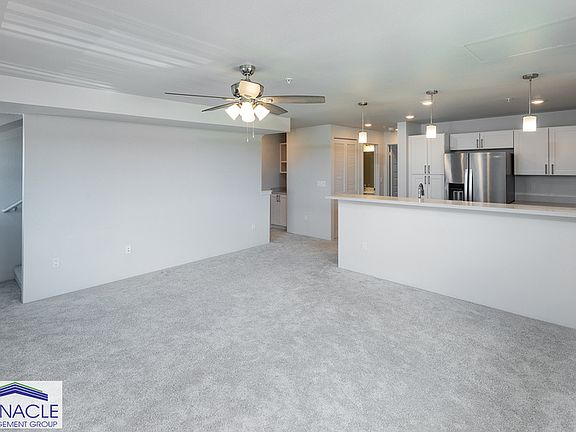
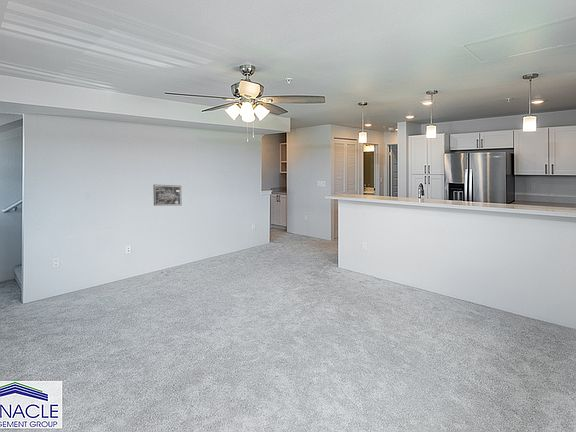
+ wall art [152,184,182,207]
